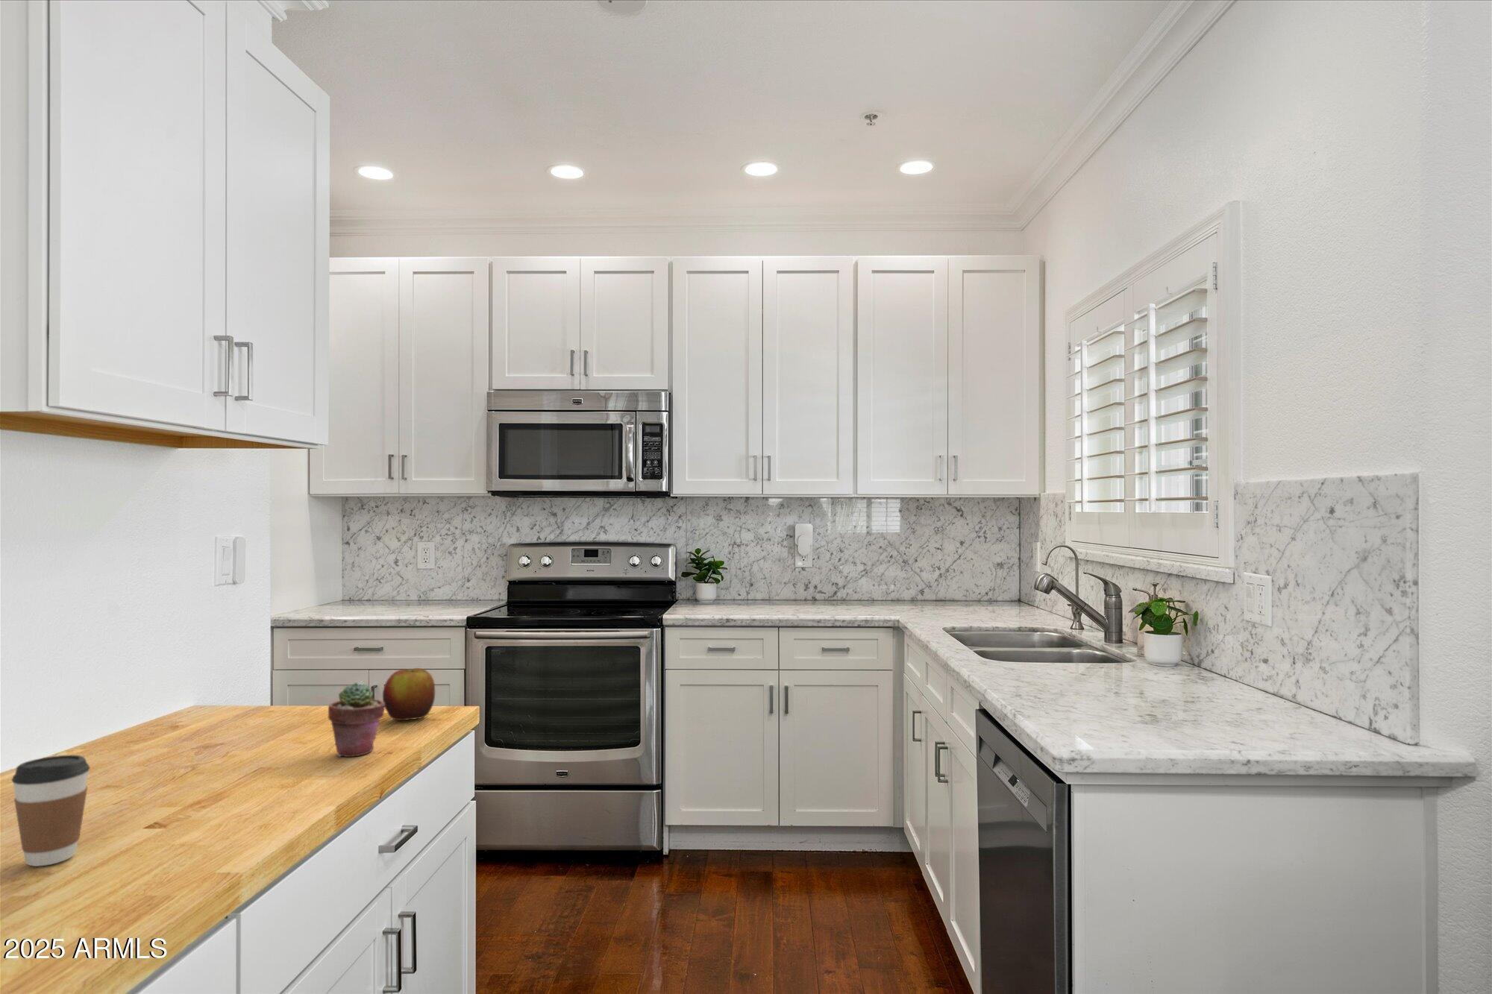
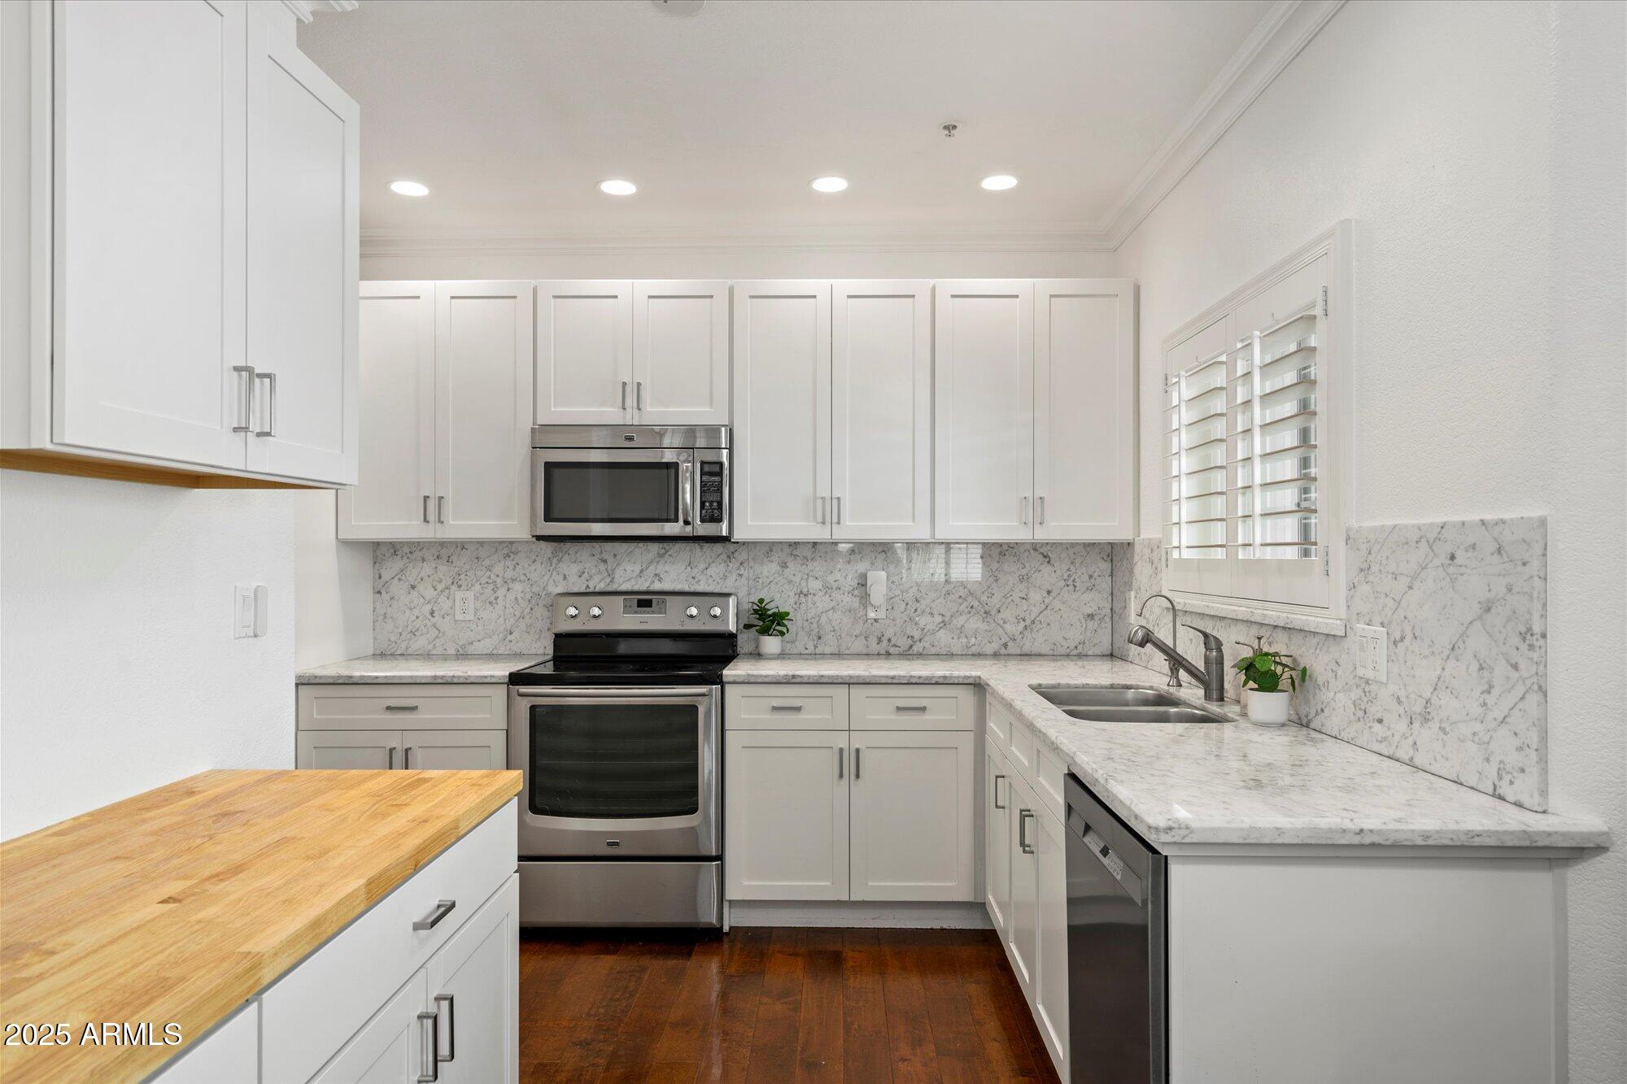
- coffee cup [10,754,91,868]
- potted succulent [327,681,385,758]
- apple [382,668,436,721]
